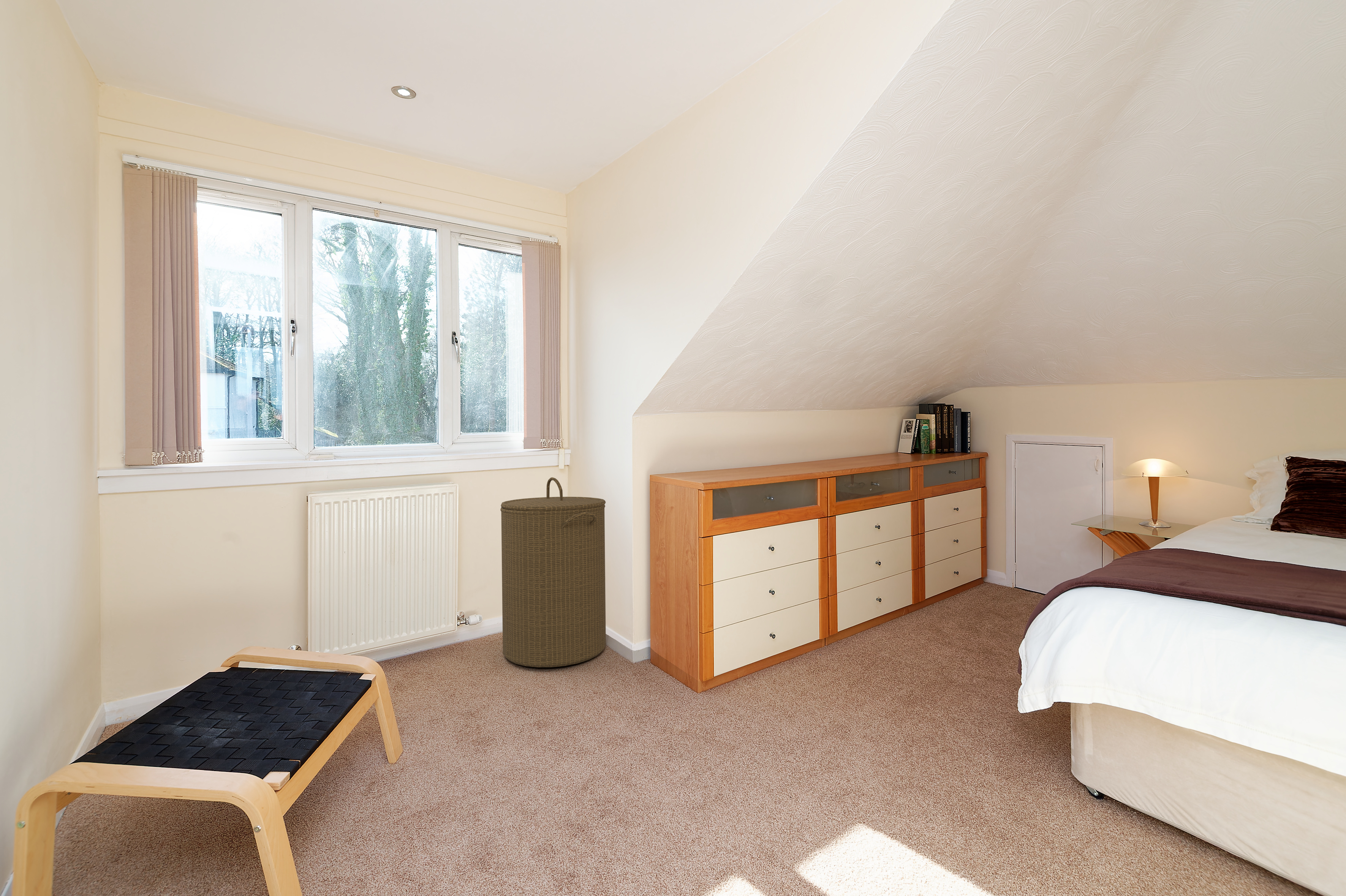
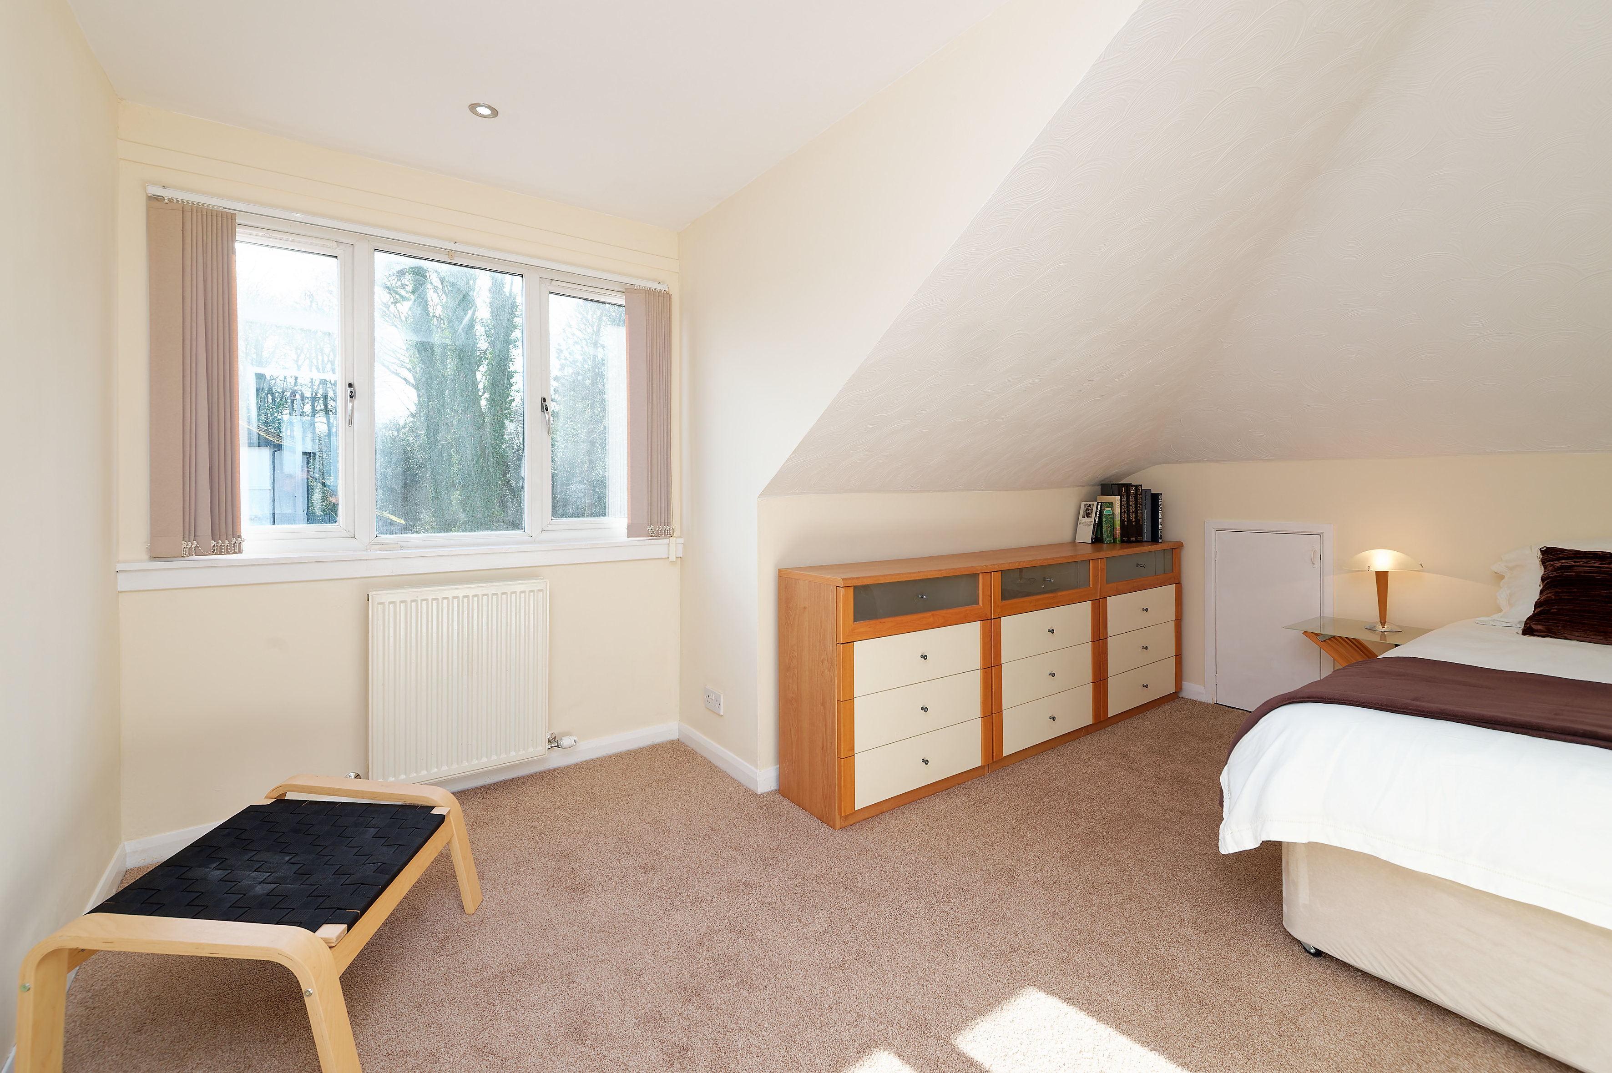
- laundry hamper [500,477,606,668]
